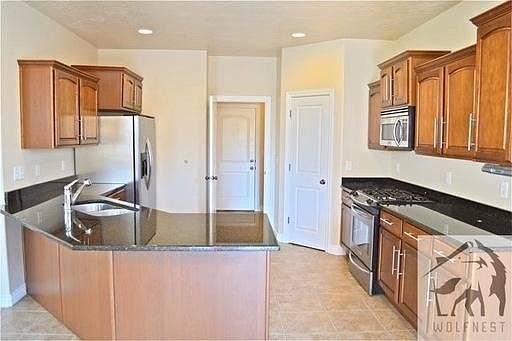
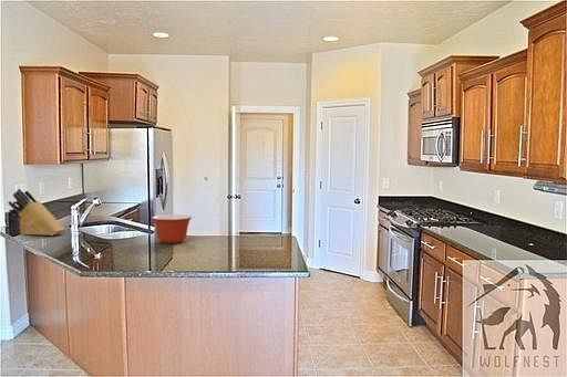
+ mixing bowl [151,213,193,244]
+ knife block [7,188,66,237]
